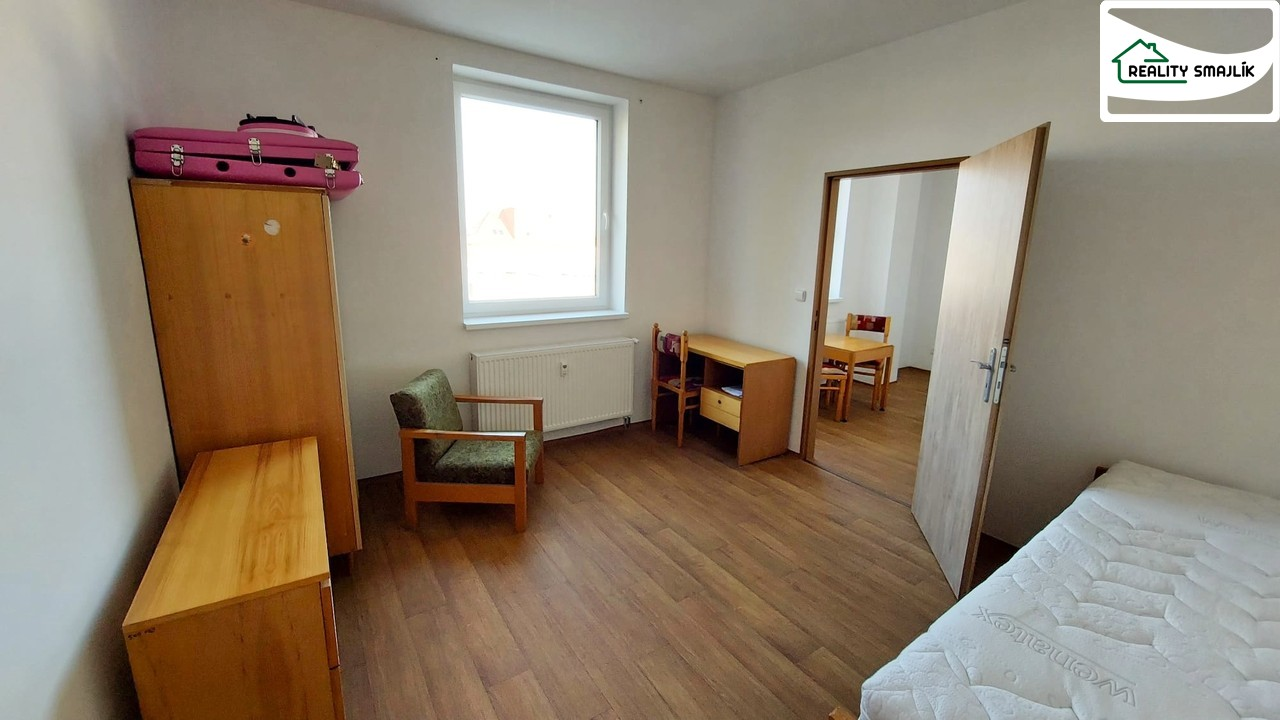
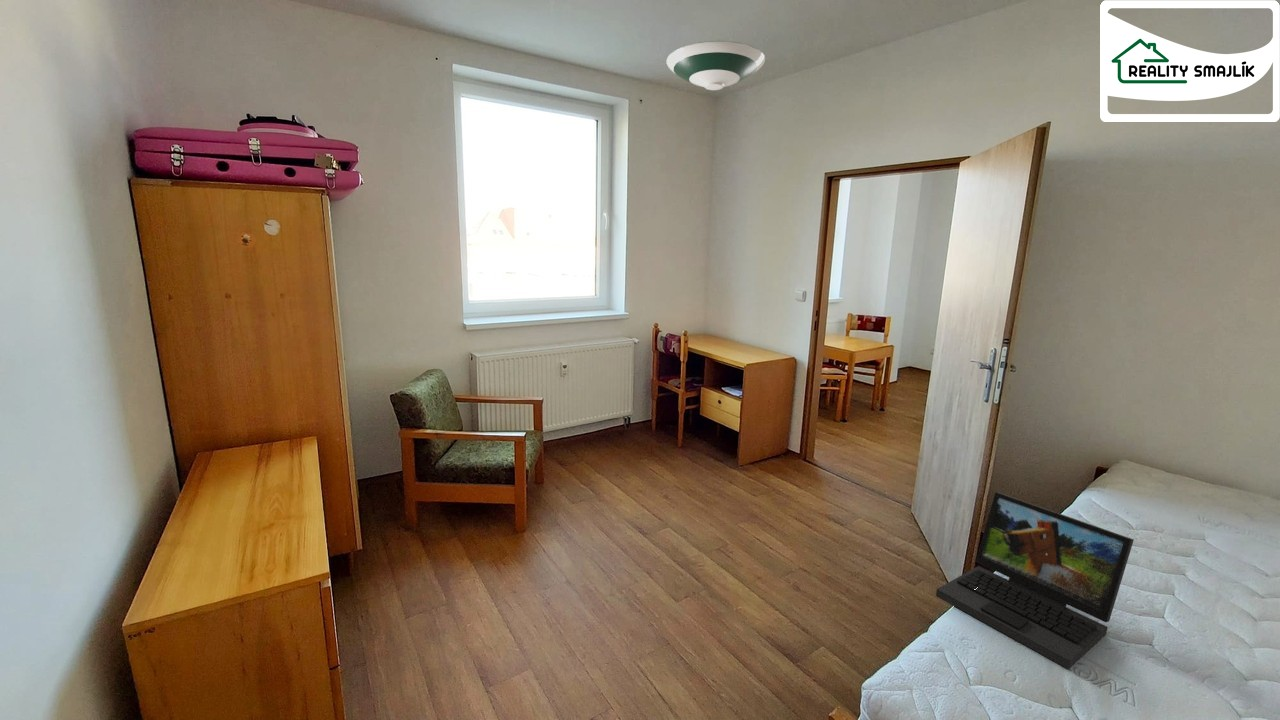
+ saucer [665,40,766,91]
+ laptop [935,491,1135,670]
